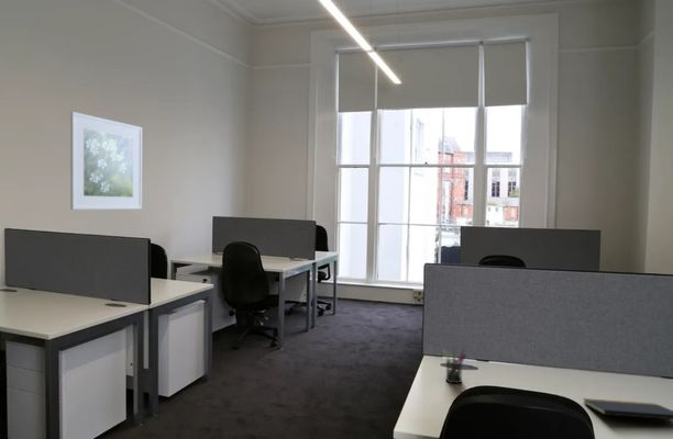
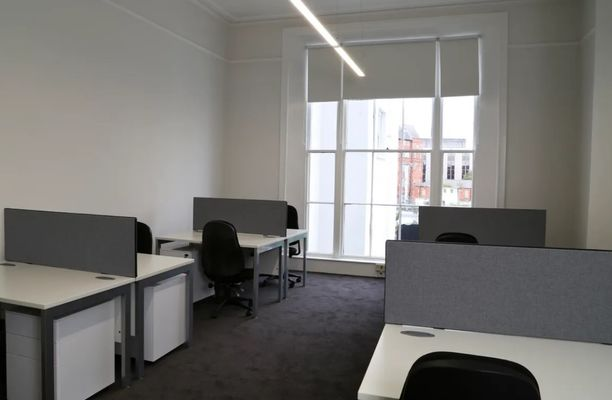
- pen holder [442,348,467,384]
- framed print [69,111,143,211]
- notepad [582,397,673,420]
